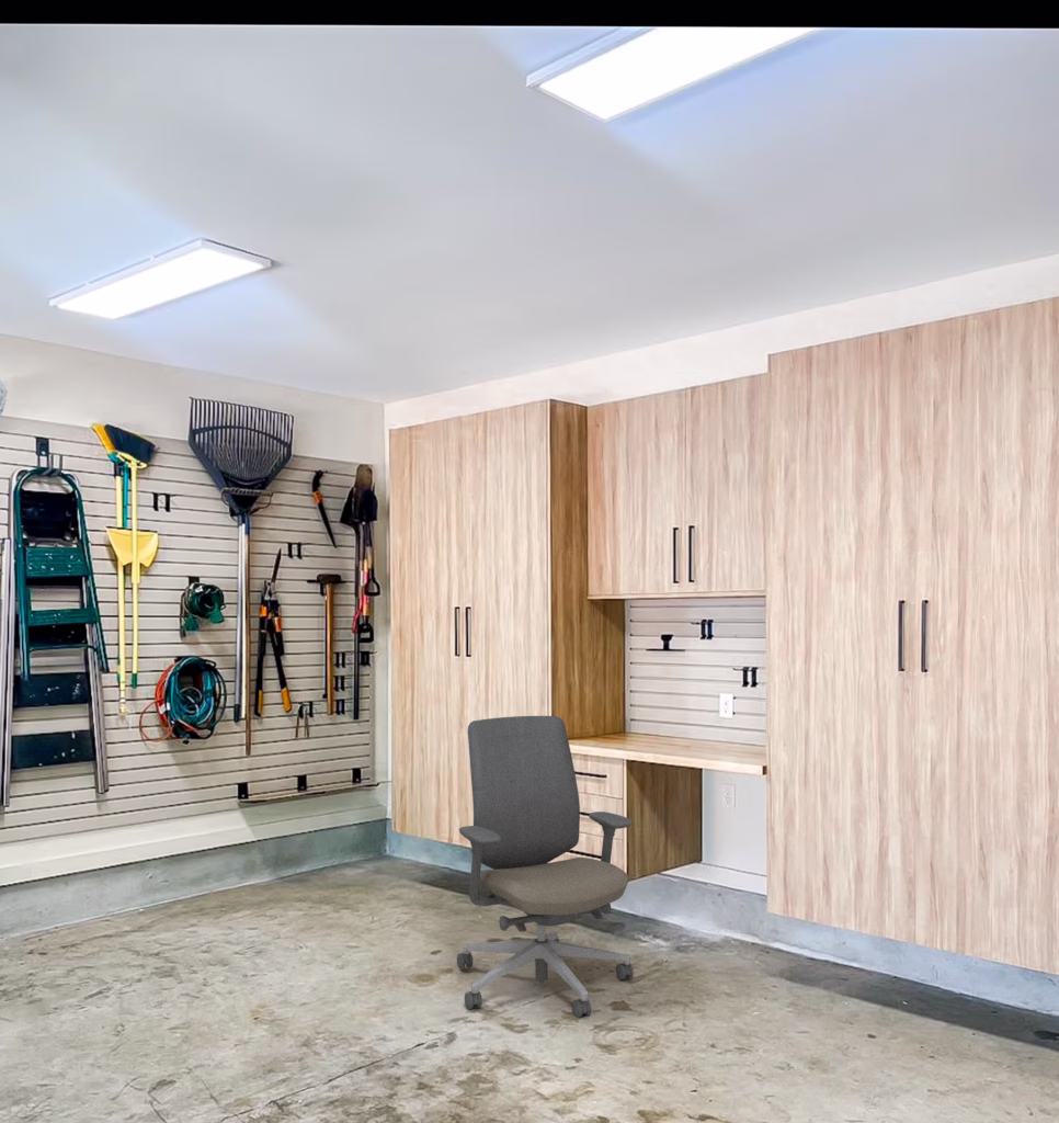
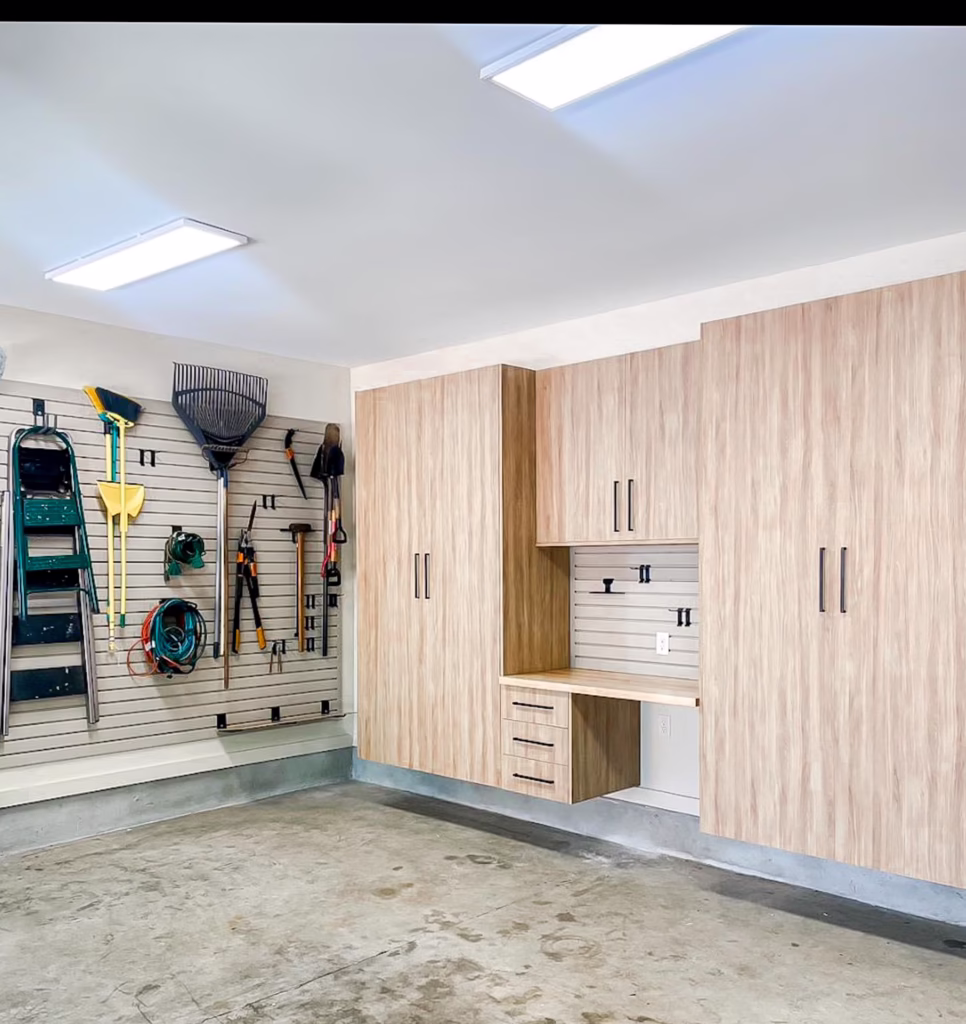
- office chair [456,715,635,1019]
